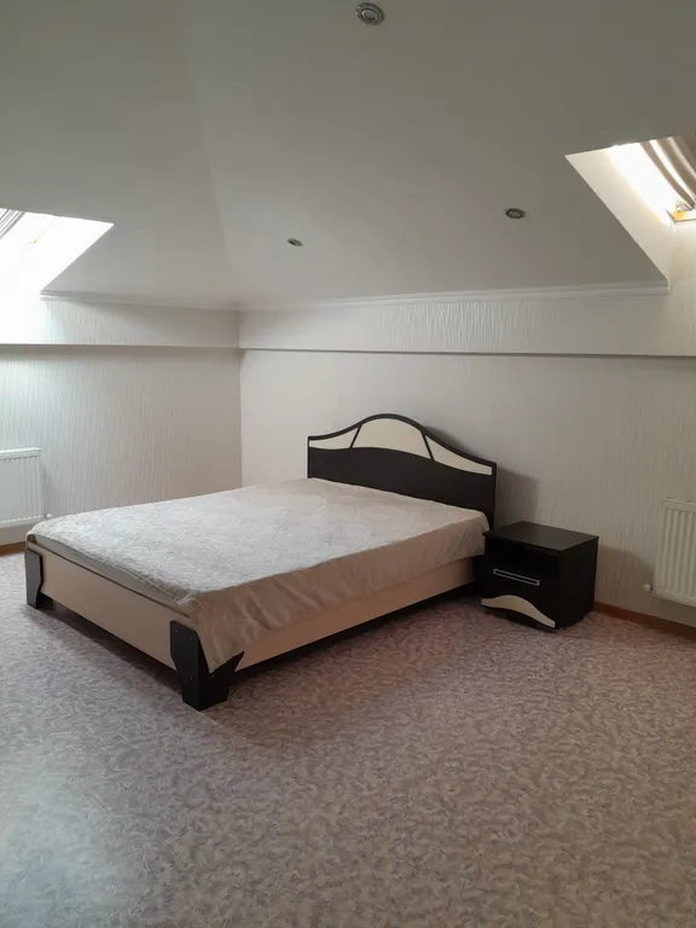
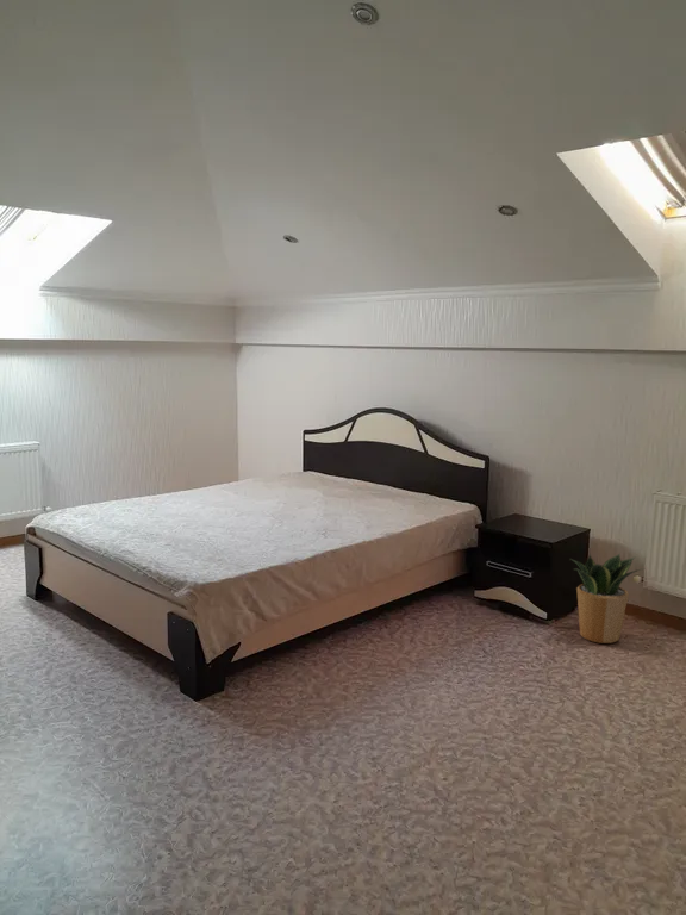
+ potted plant [568,552,647,645]
